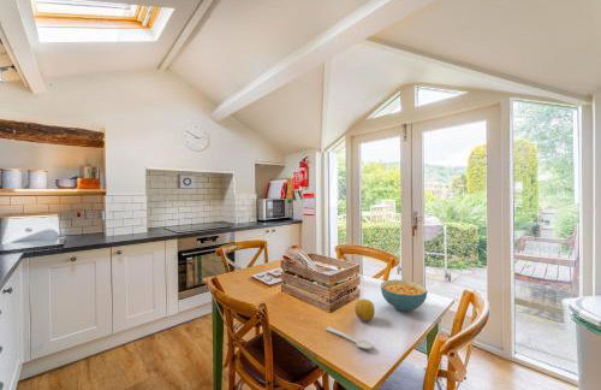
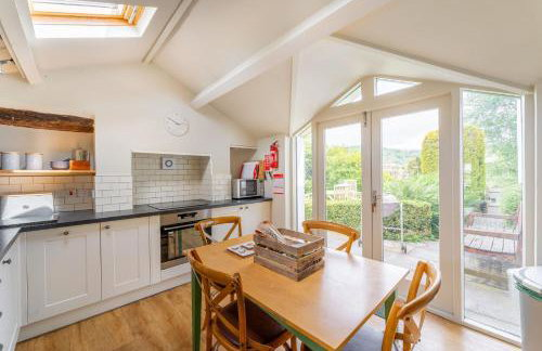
- cereal bowl [380,278,428,313]
- fruit [353,299,376,321]
- spoon [325,326,375,350]
